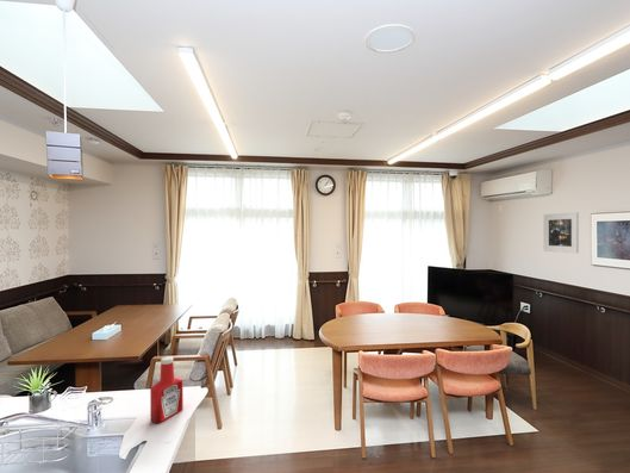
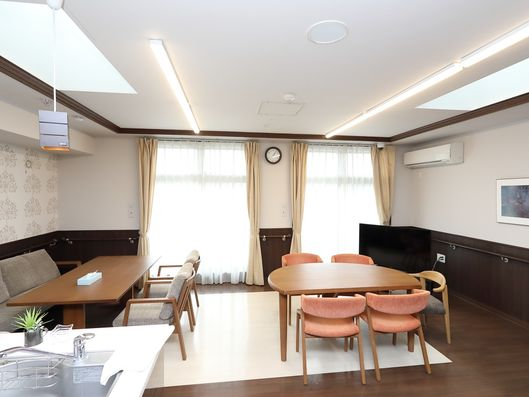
- soap bottle [149,355,185,424]
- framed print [543,211,580,254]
